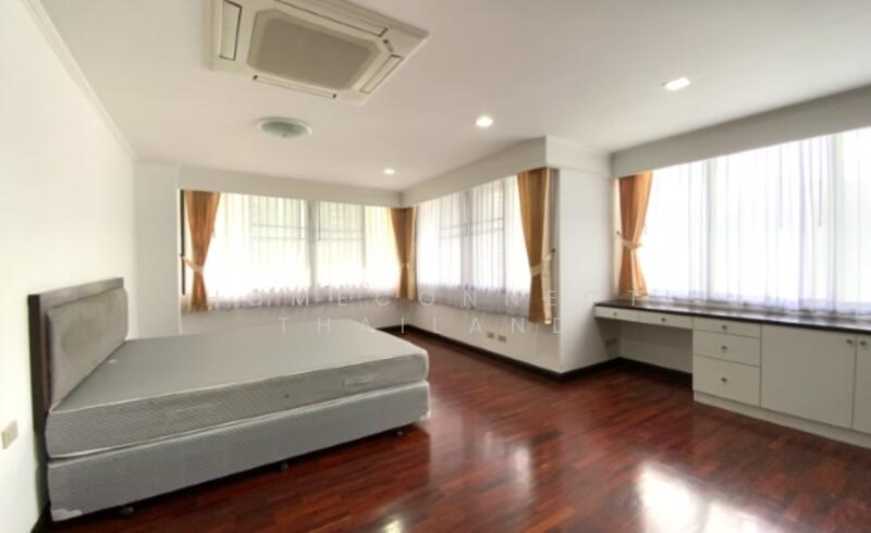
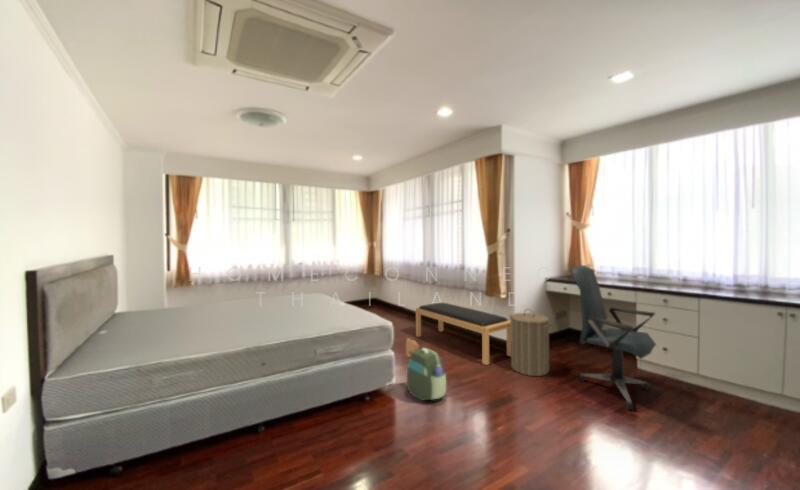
+ backpack [405,337,447,402]
+ laundry hamper [508,308,553,377]
+ office chair [569,264,657,411]
+ bench [415,301,511,366]
